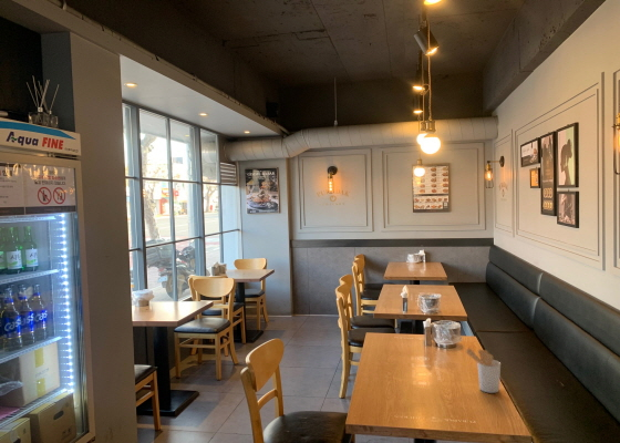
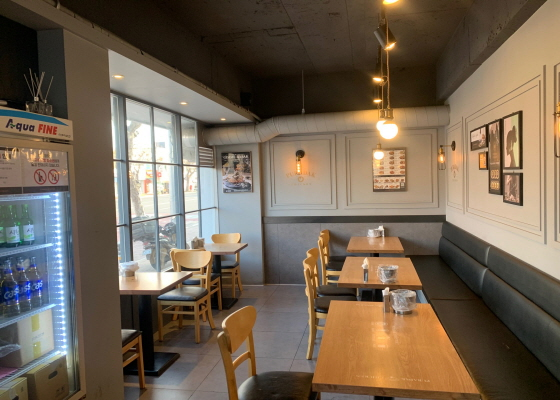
- utensil holder [465,347,502,394]
